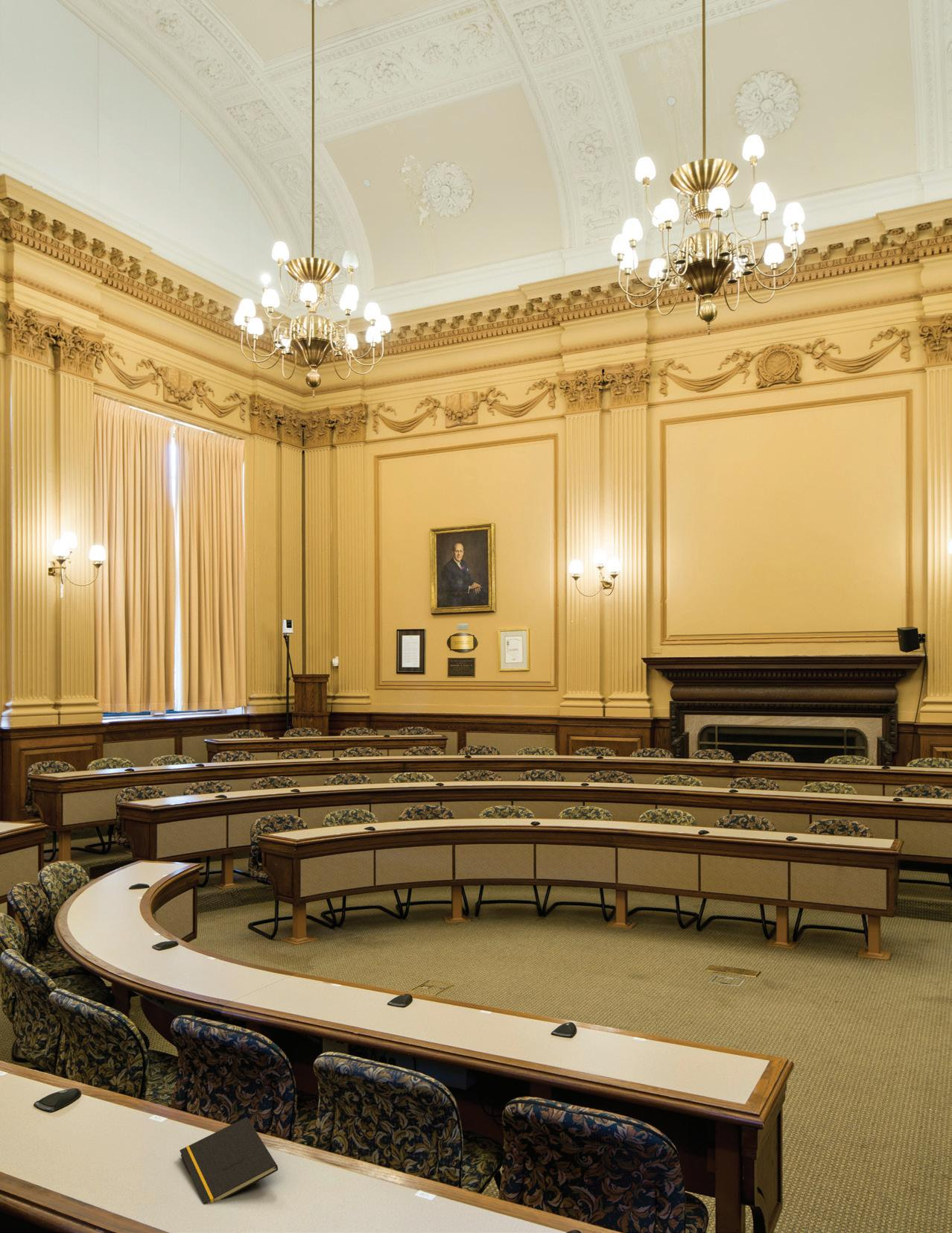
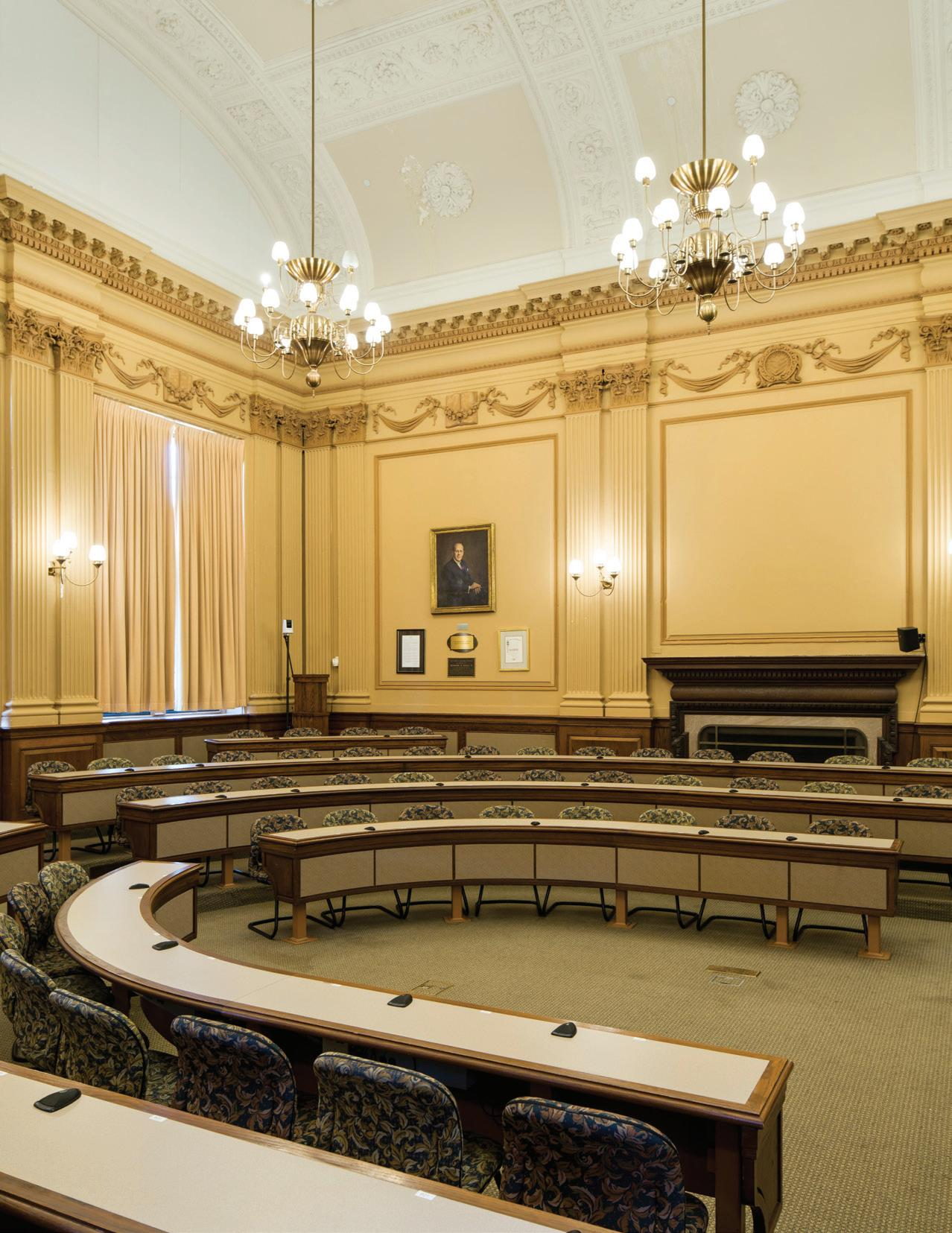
- notepad [179,1117,279,1205]
